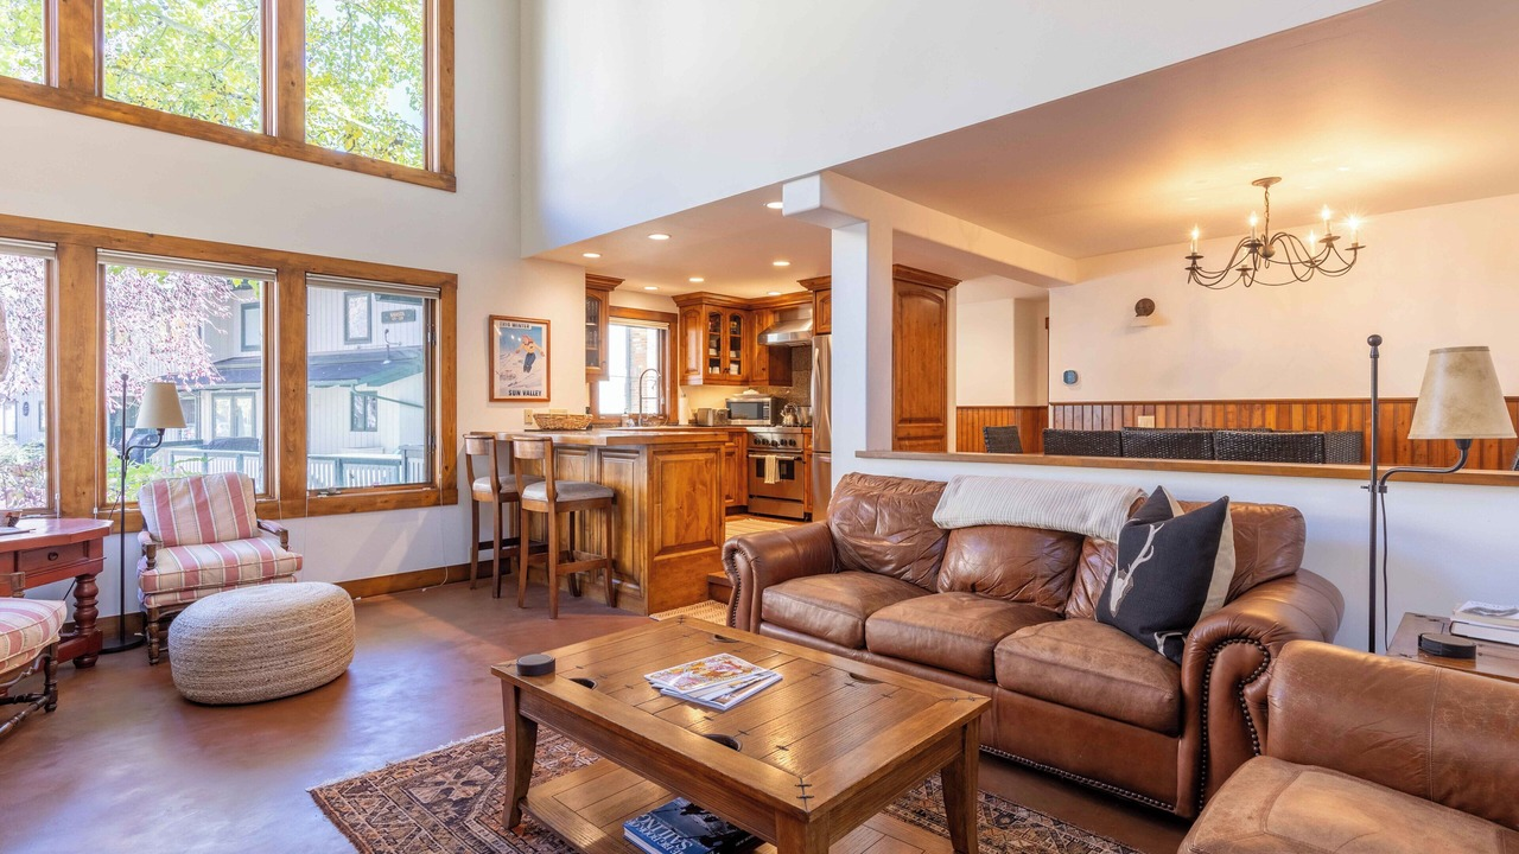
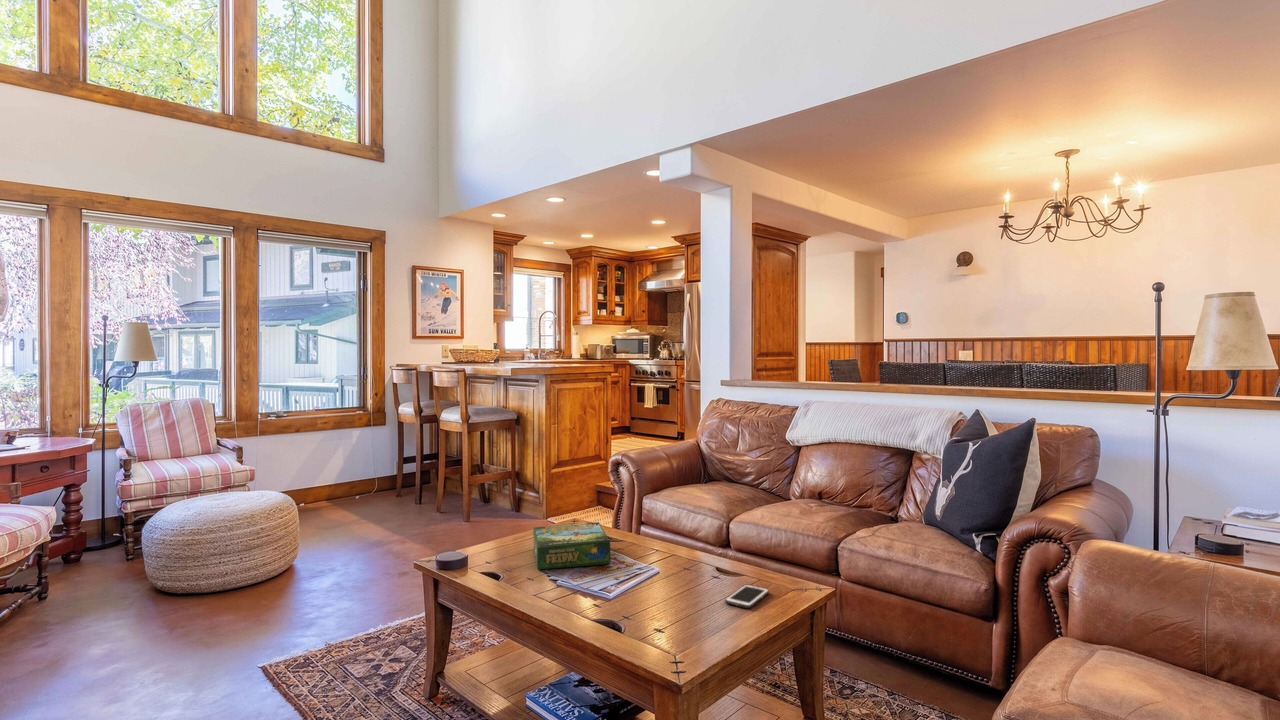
+ board game [532,521,612,570]
+ cell phone [724,584,770,609]
